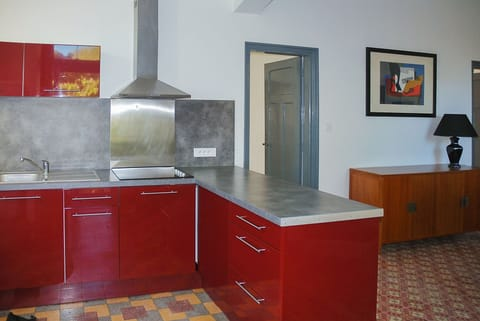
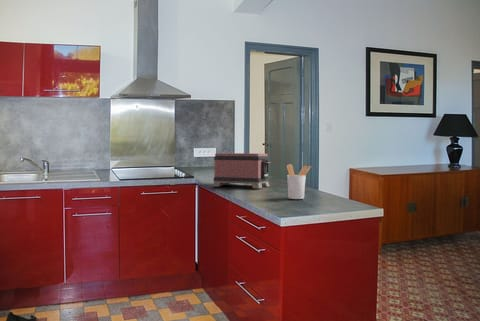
+ toaster [212,152,272,189]
+ utensil holder [286,163,312,200]
